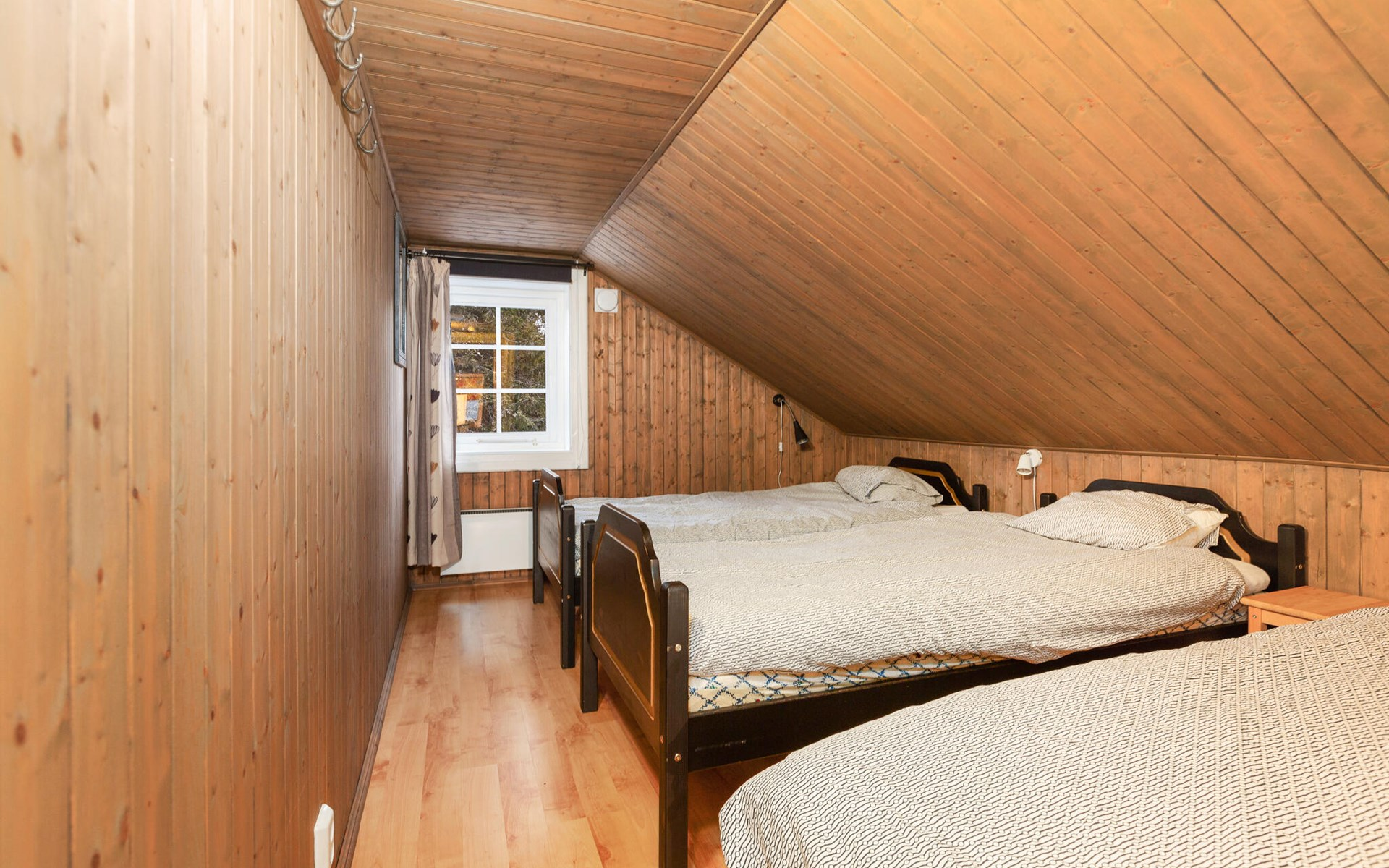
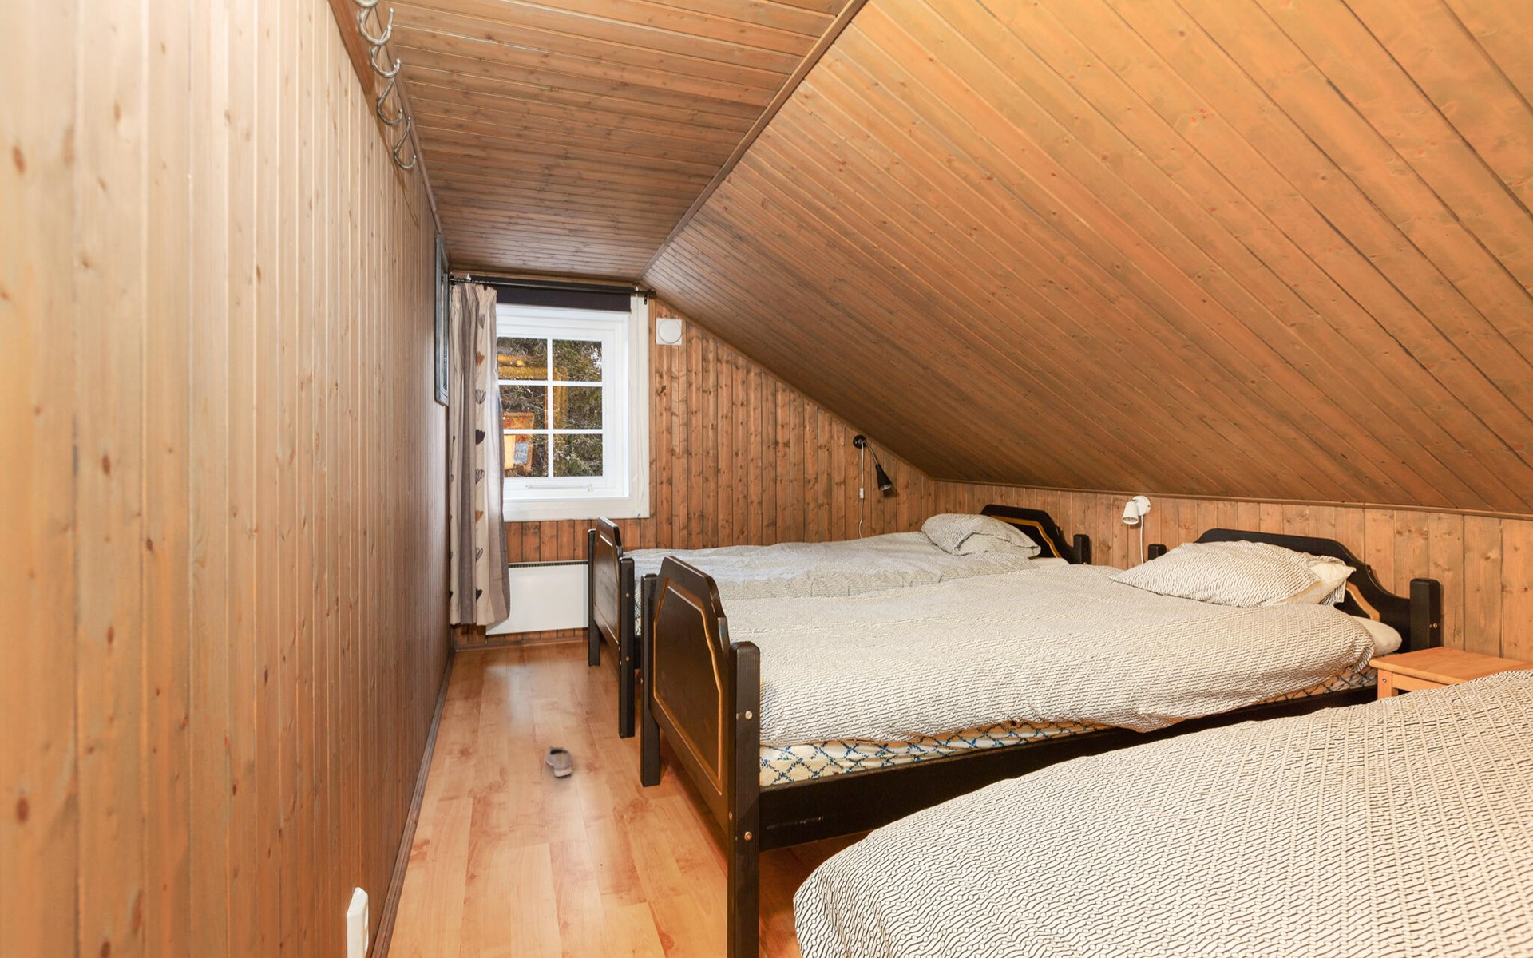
+ shoe [545,745,573,778]
